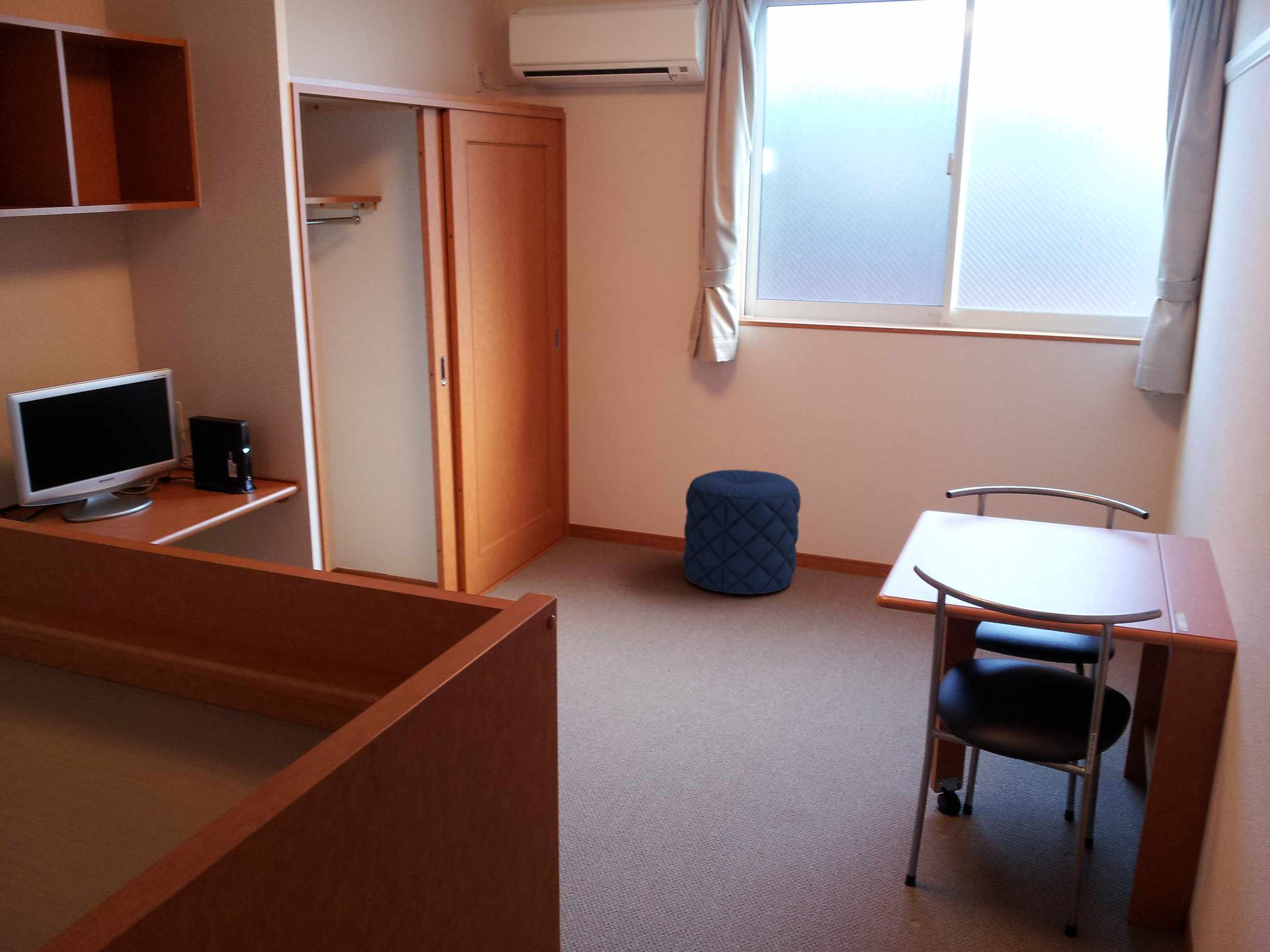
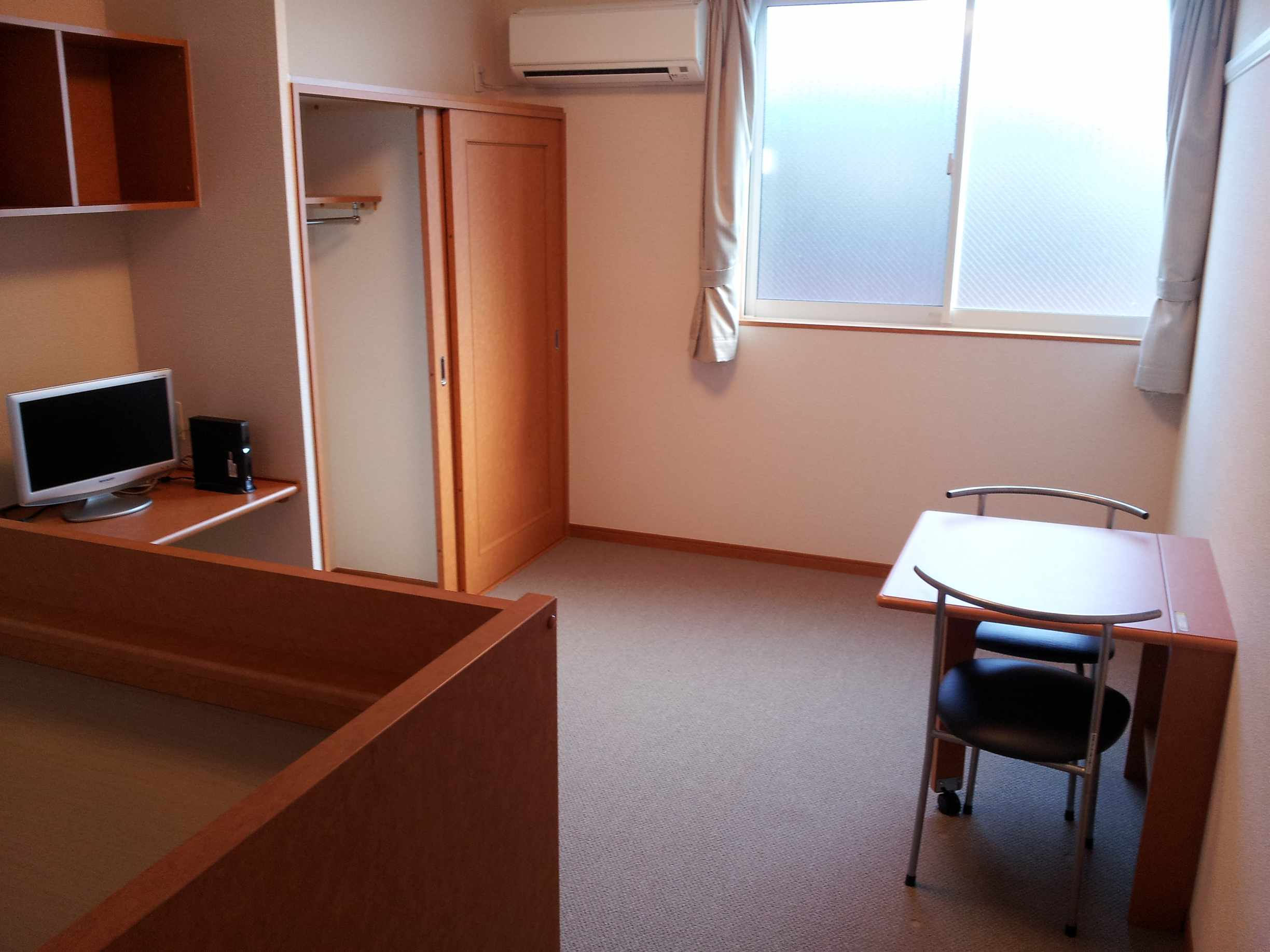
- pouf [682,469,801,595]
